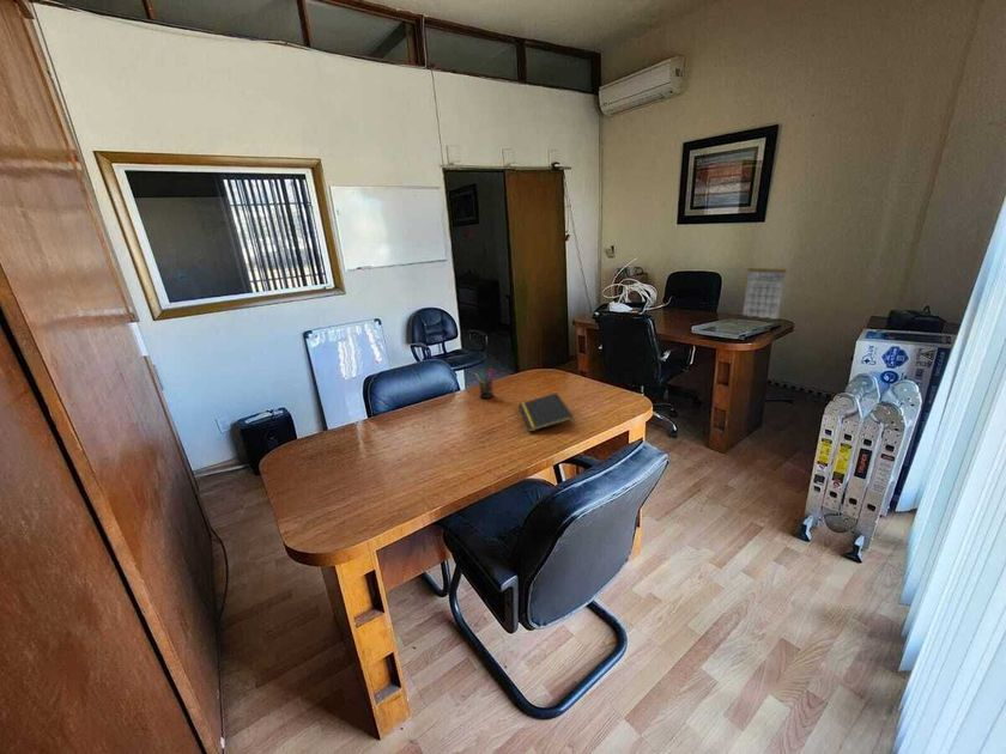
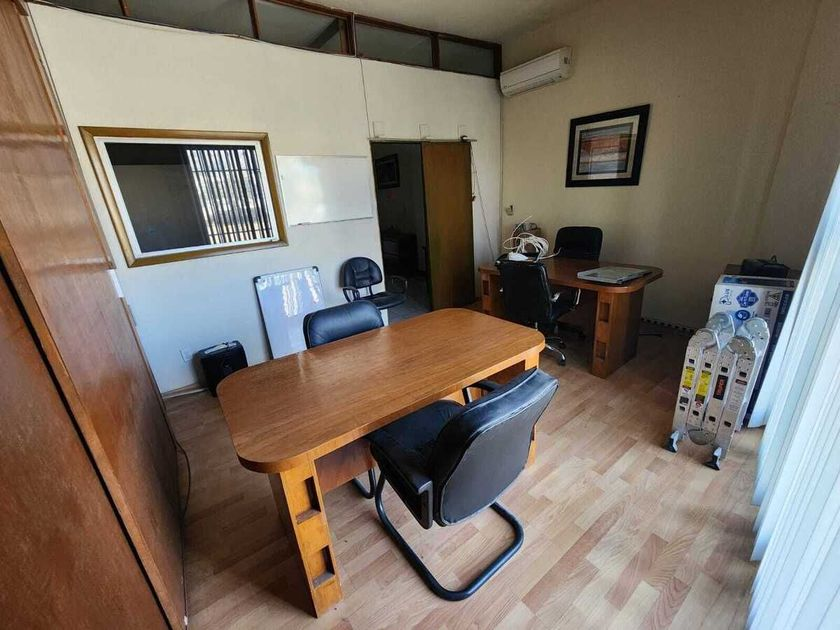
- notepad [517,391,575,433]
- pen holder [474,366,497,400]
- calendar [741,255,788,320]
